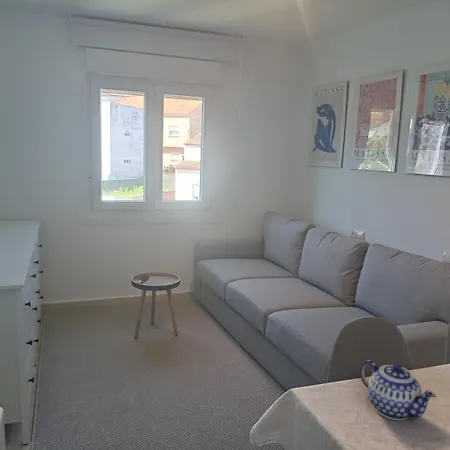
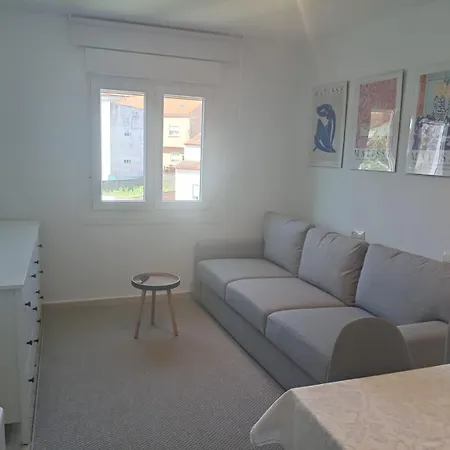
- teapot [359,359,437,421]
